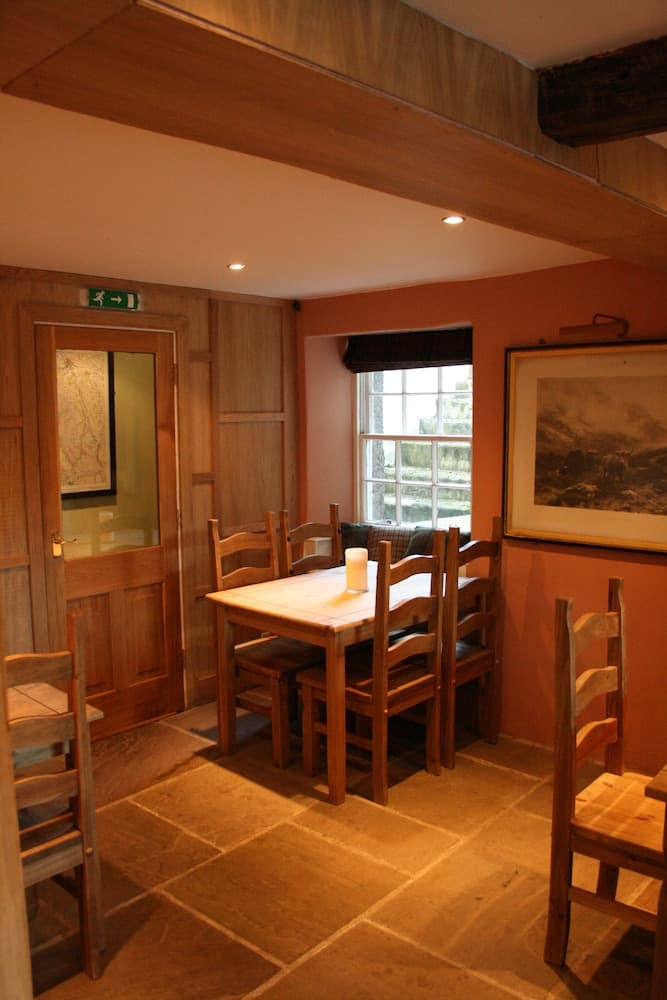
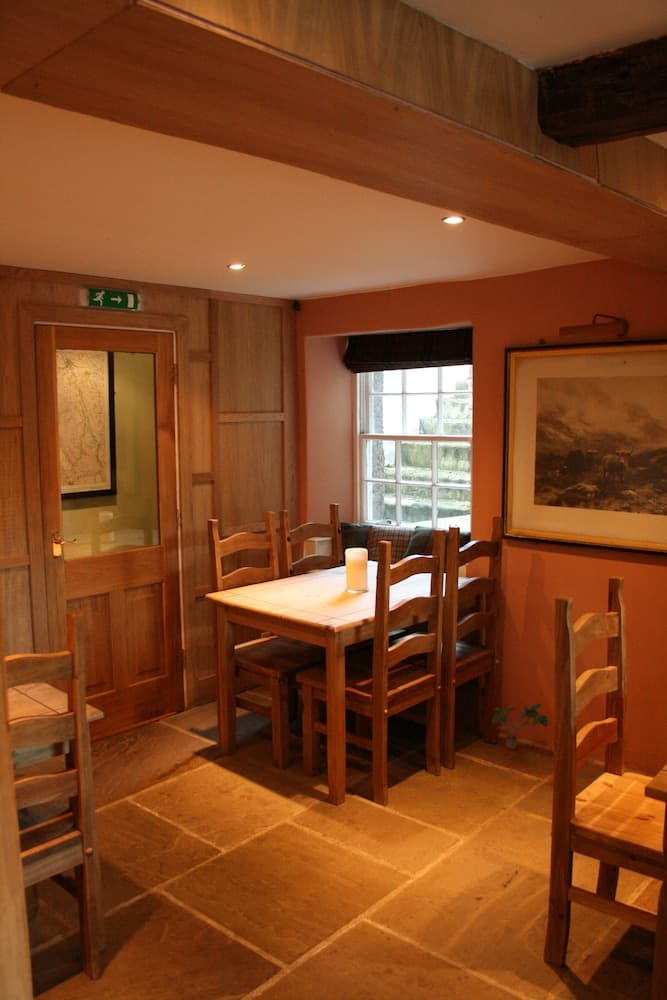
+ potted plant [491,703,549,750]
